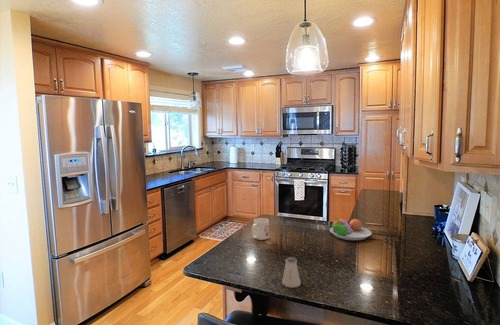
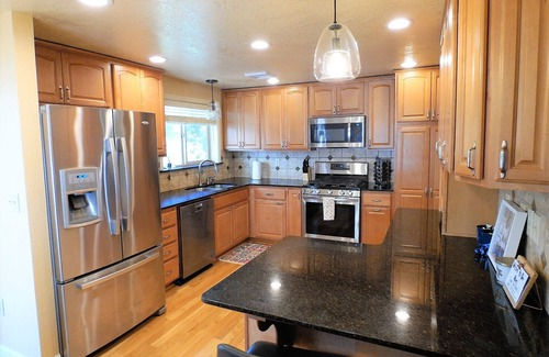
- fruit bowl [328,217,373,241]
- mug [251,217,270,241]
- saltshaker [281,256,302,288]
